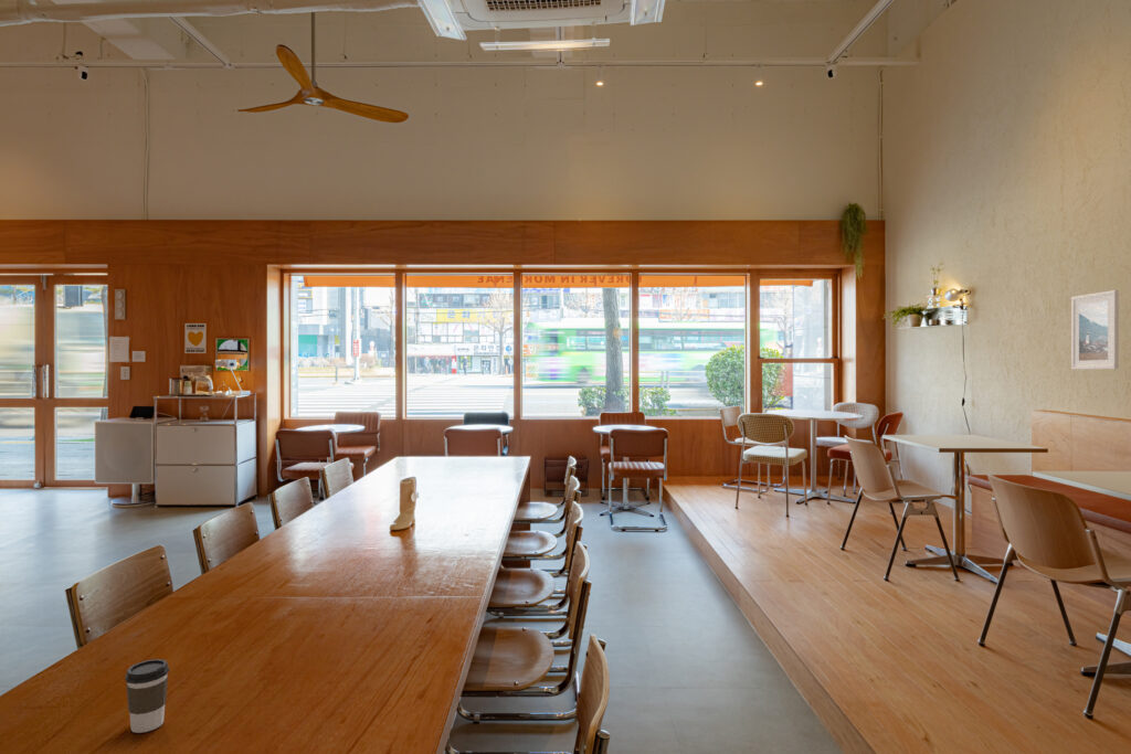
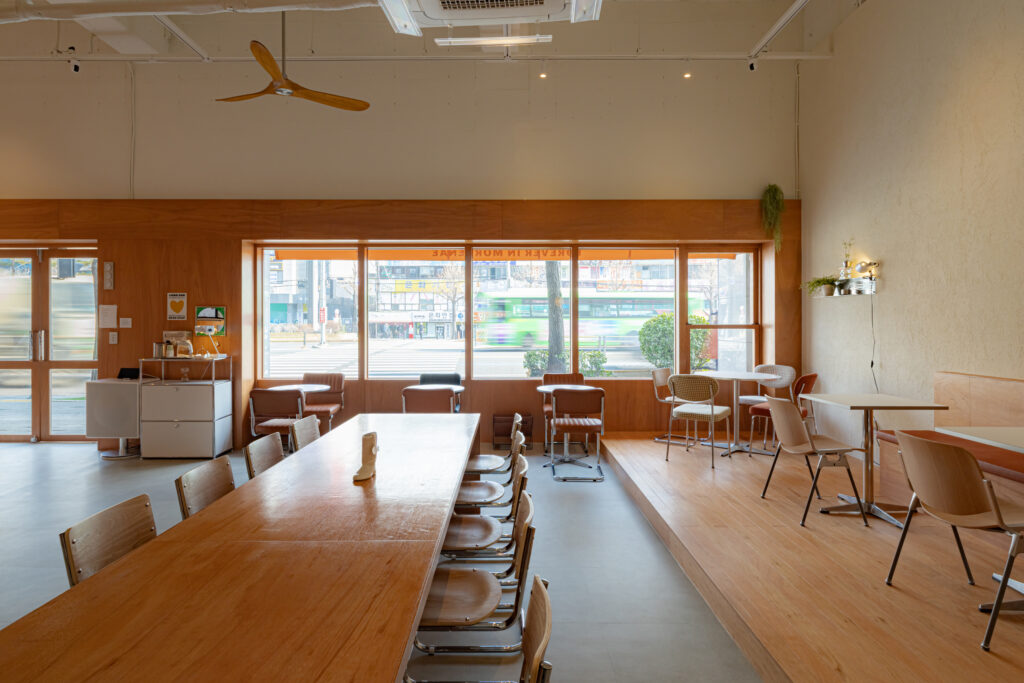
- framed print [1070,289,1120,371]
- coffee cup [124,658,170,734]
